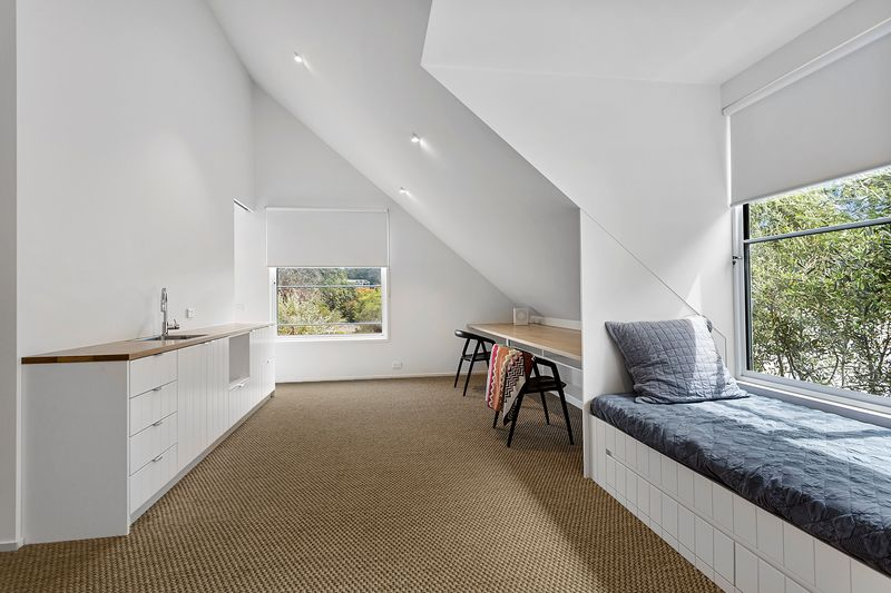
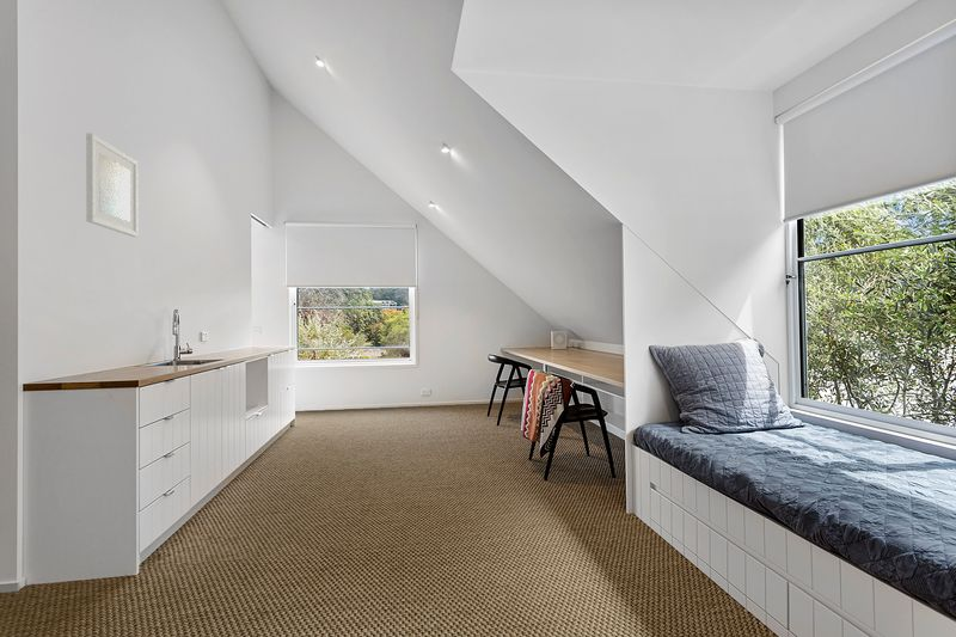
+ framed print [85,133,139,238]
